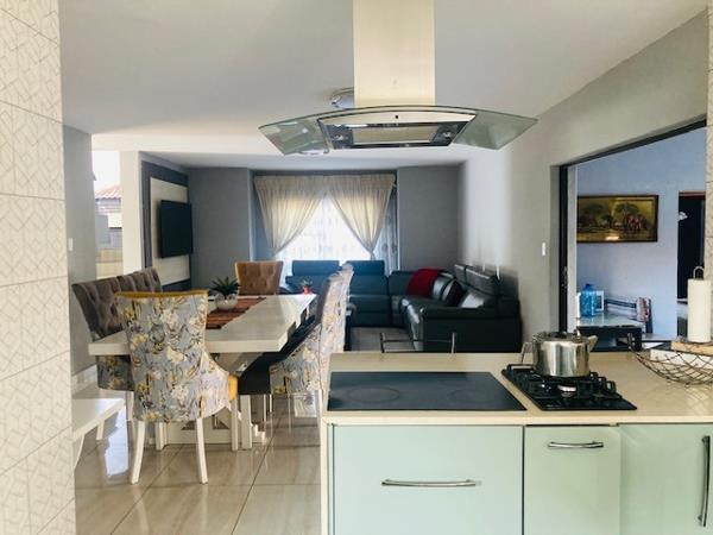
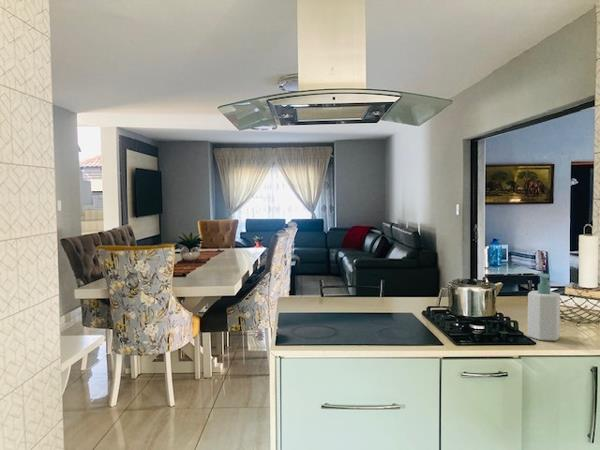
+ soap bottle [527,273,561,342]
